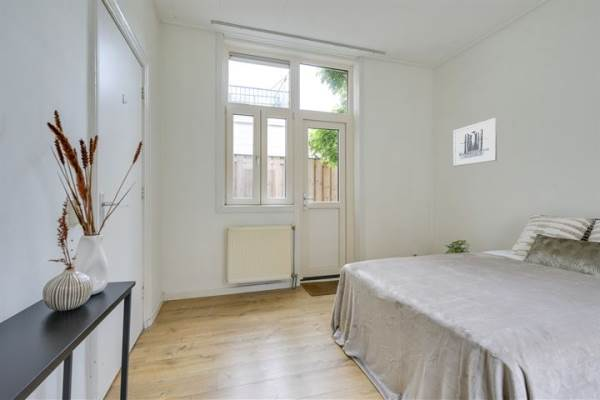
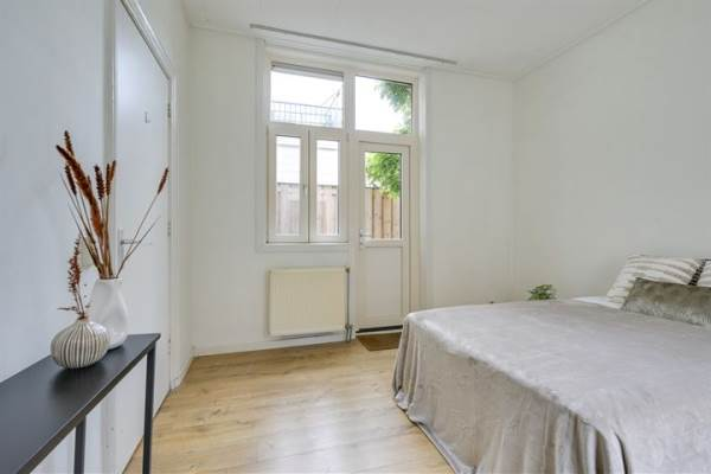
- wall art [452,117,498,168]
